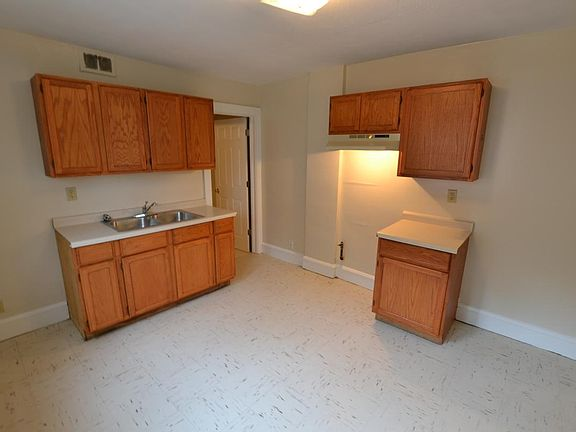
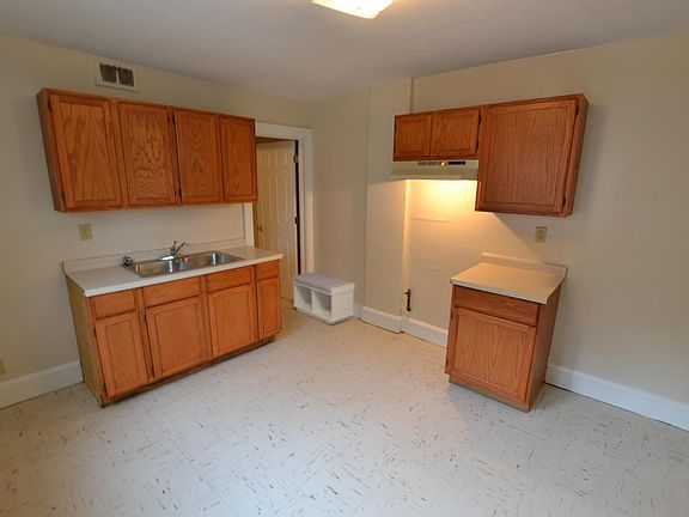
+ bench [292,272,355,326]
